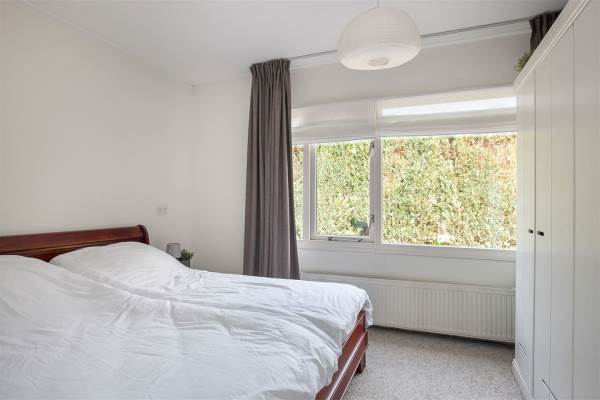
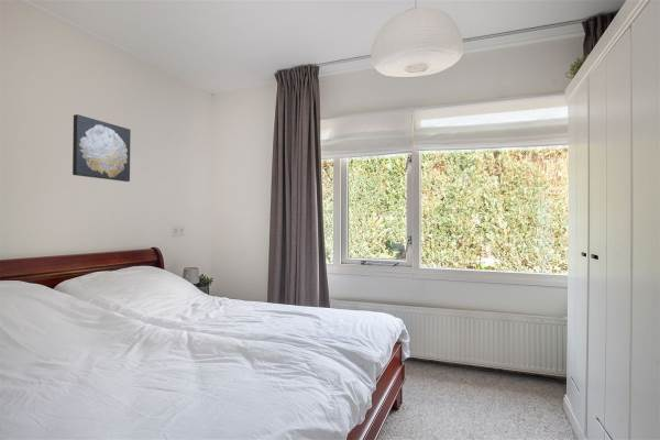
+ wall art [72,113,132,183]
